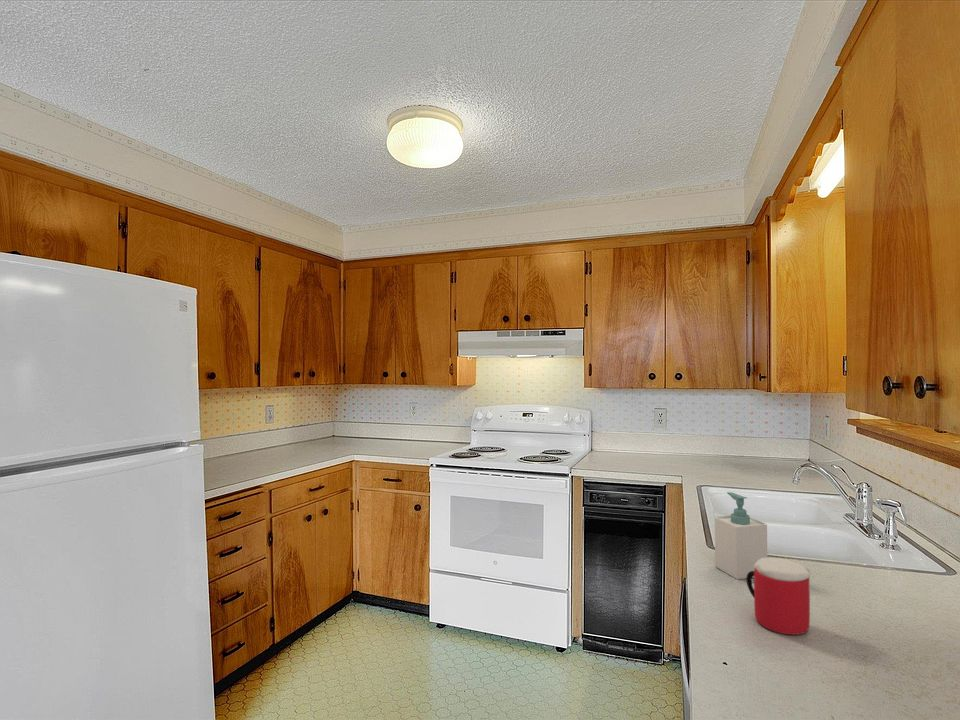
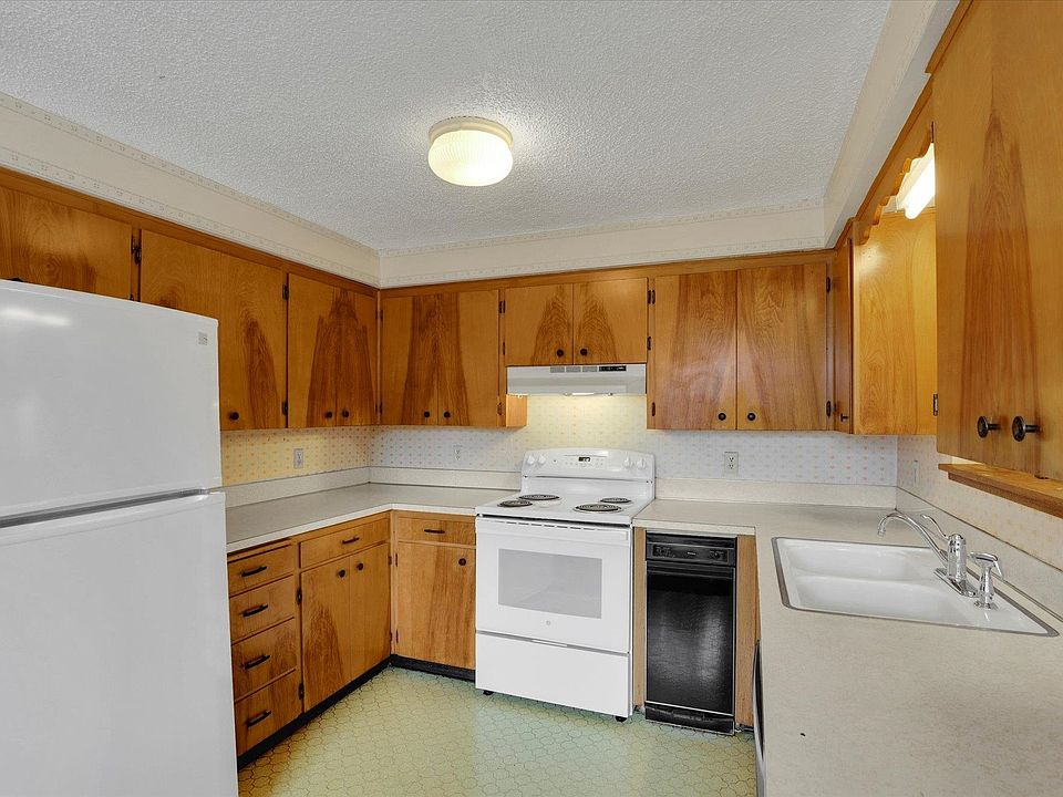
- mug [745,557,811,636]
- soap bottle [714,491,768,580]
